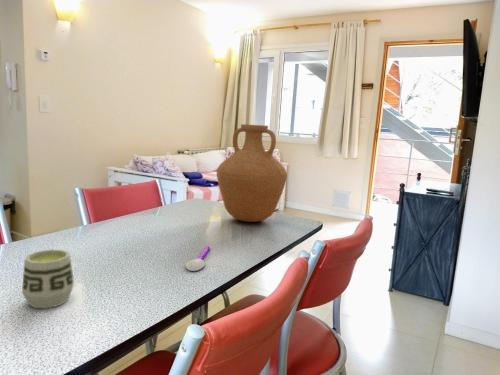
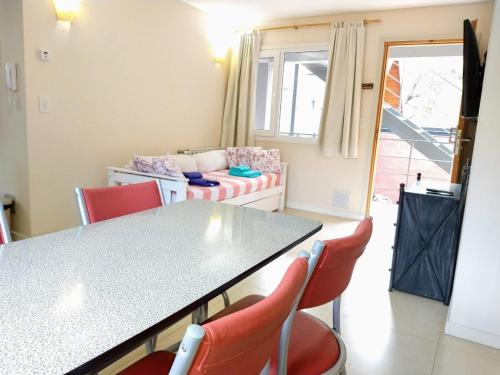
- cup [21,248,75,309]
- spoon [185,246,211,272]
- vase [216,123,288,223]
